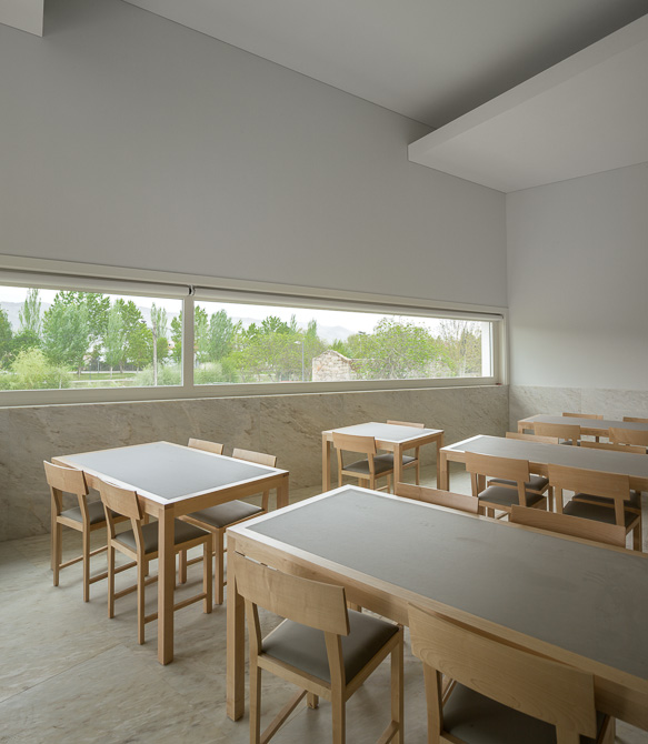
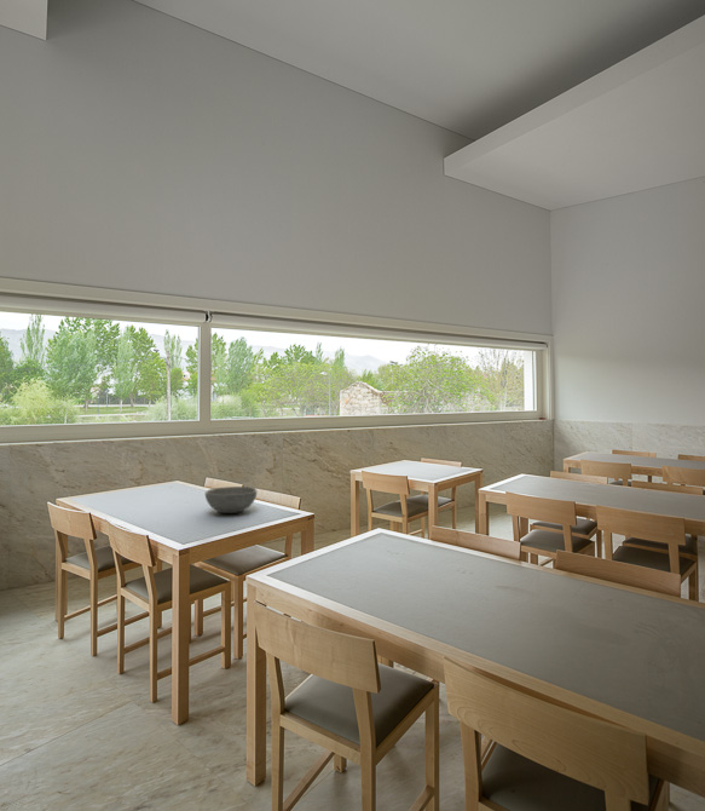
+ bowl [204,485,259,514]
